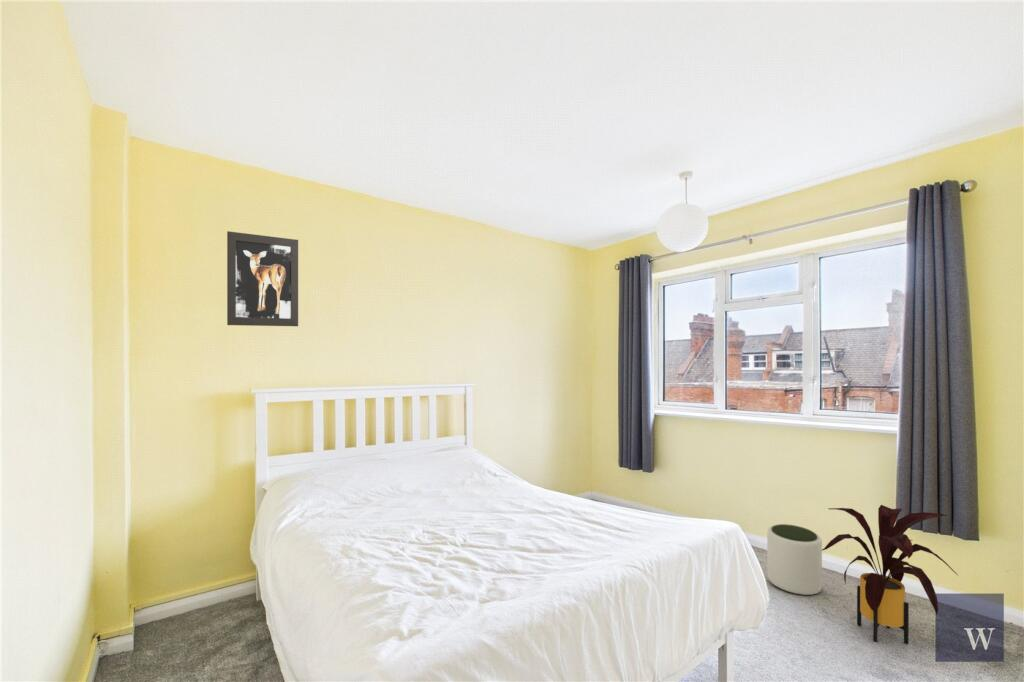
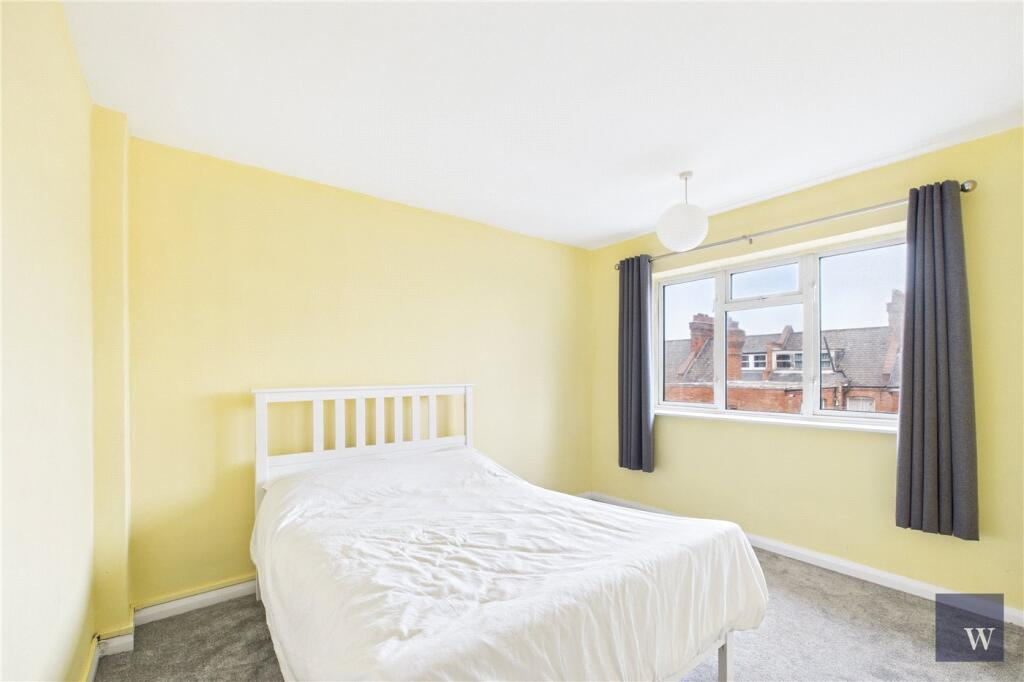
- wall art [226,230,299,327]
- plant pot [766,523,823,596]
- house plant [821,504,959,645]
